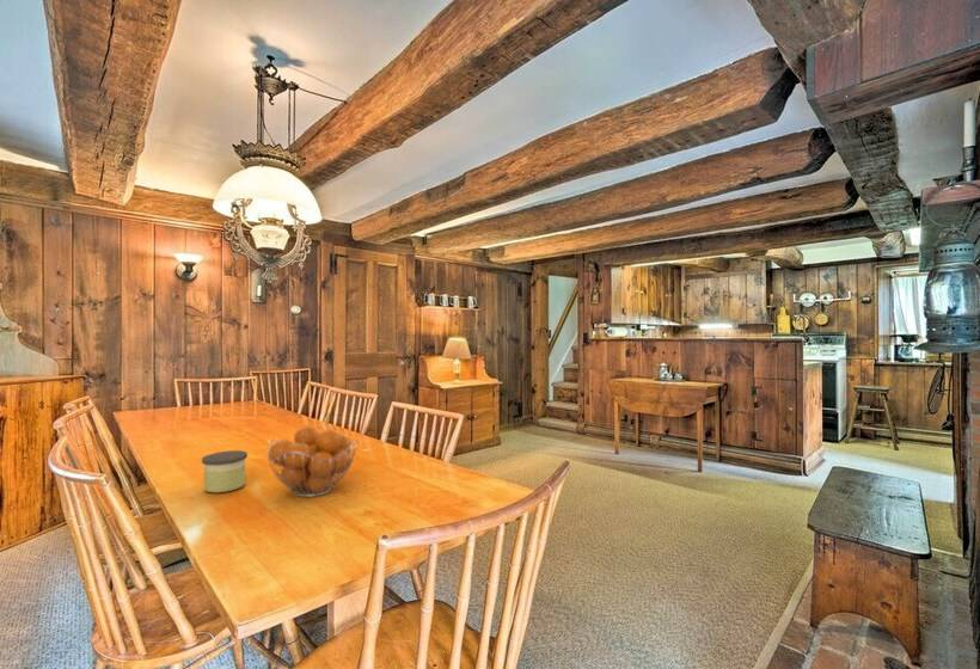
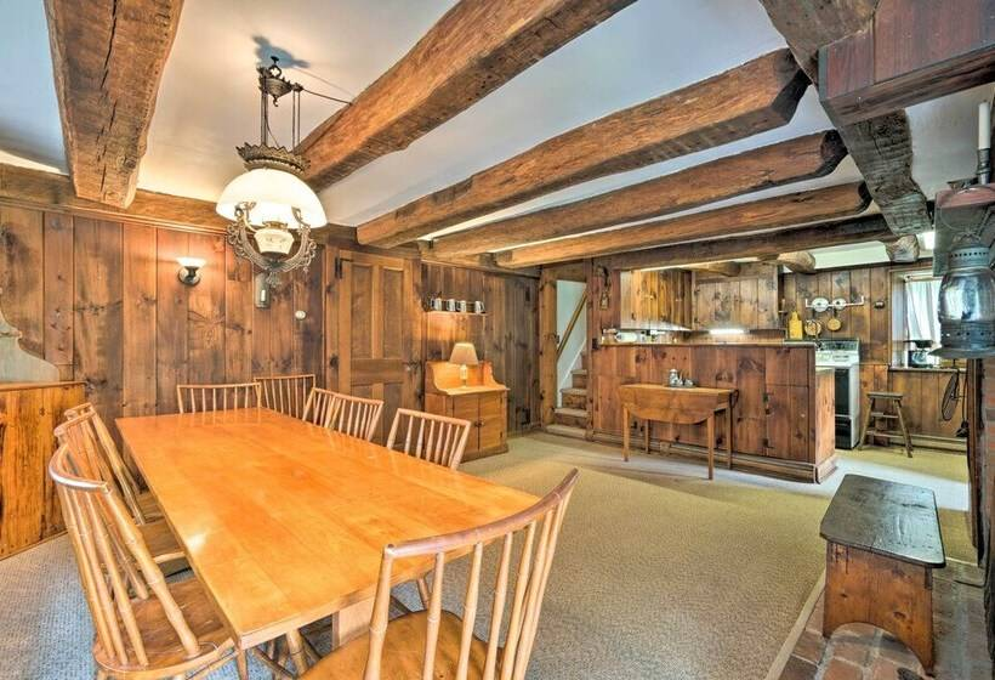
- candle [201,449,249,493]
- fruit basket [265,424,359,498]
